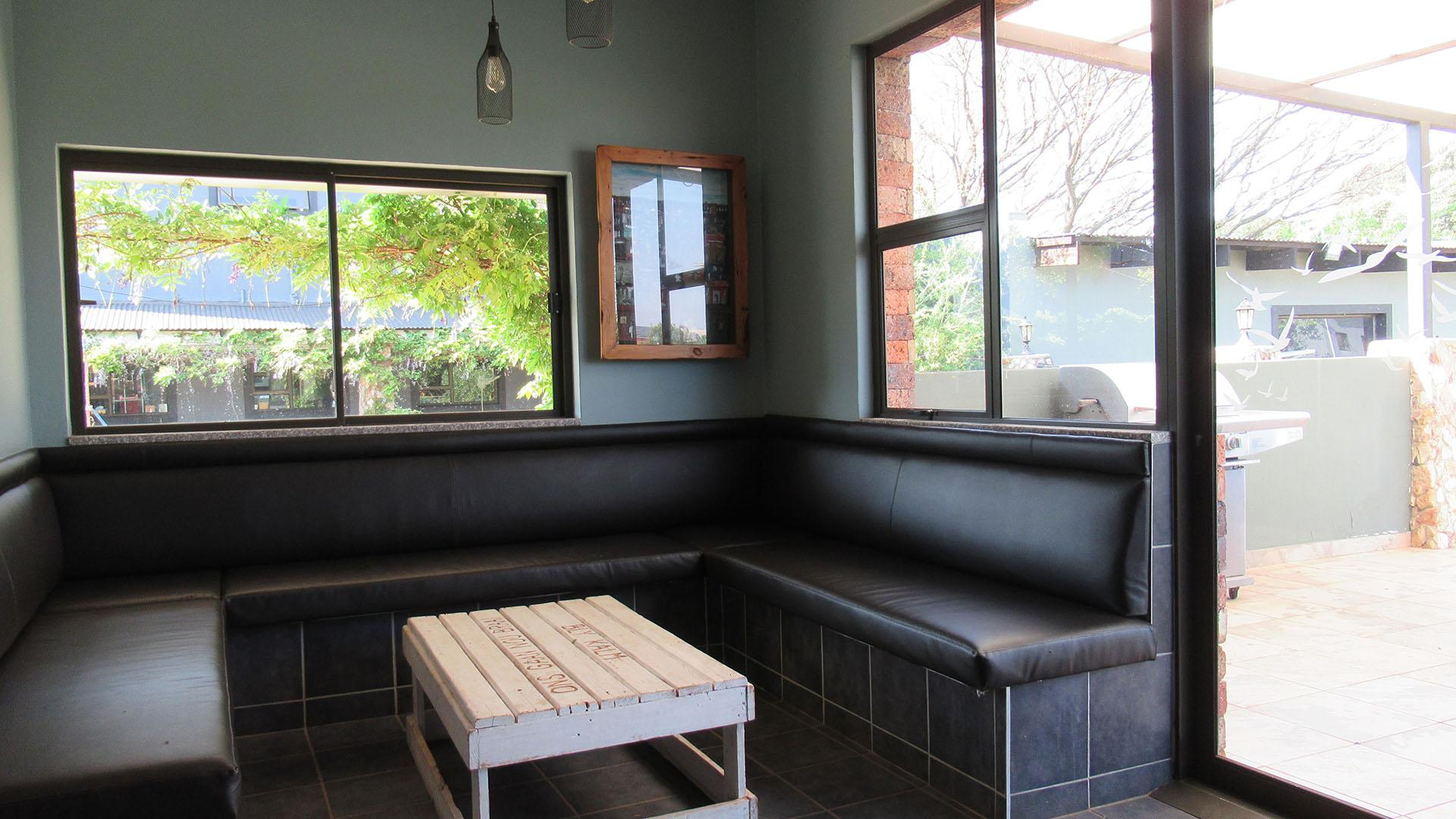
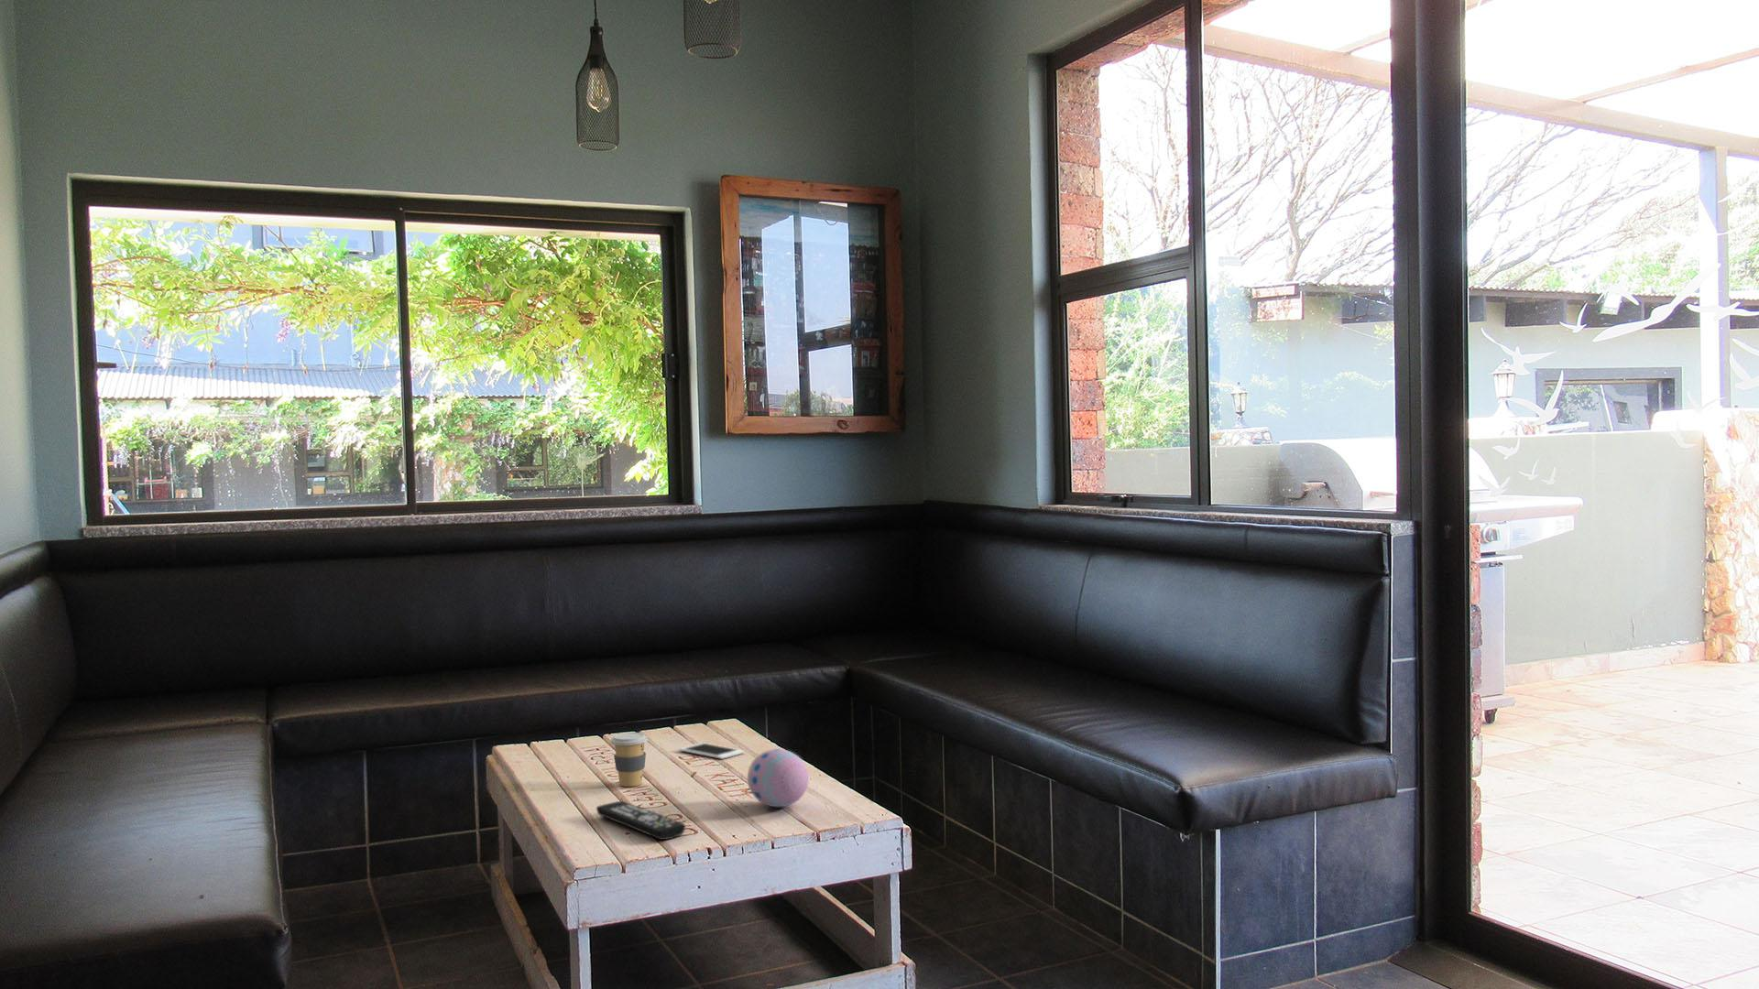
+ decorative egg [747,749,809,808]
+ cell phone [678,741,745,760]
+ remote control [596,801,686,840]
+ coffee cup [610,732,649,787]
